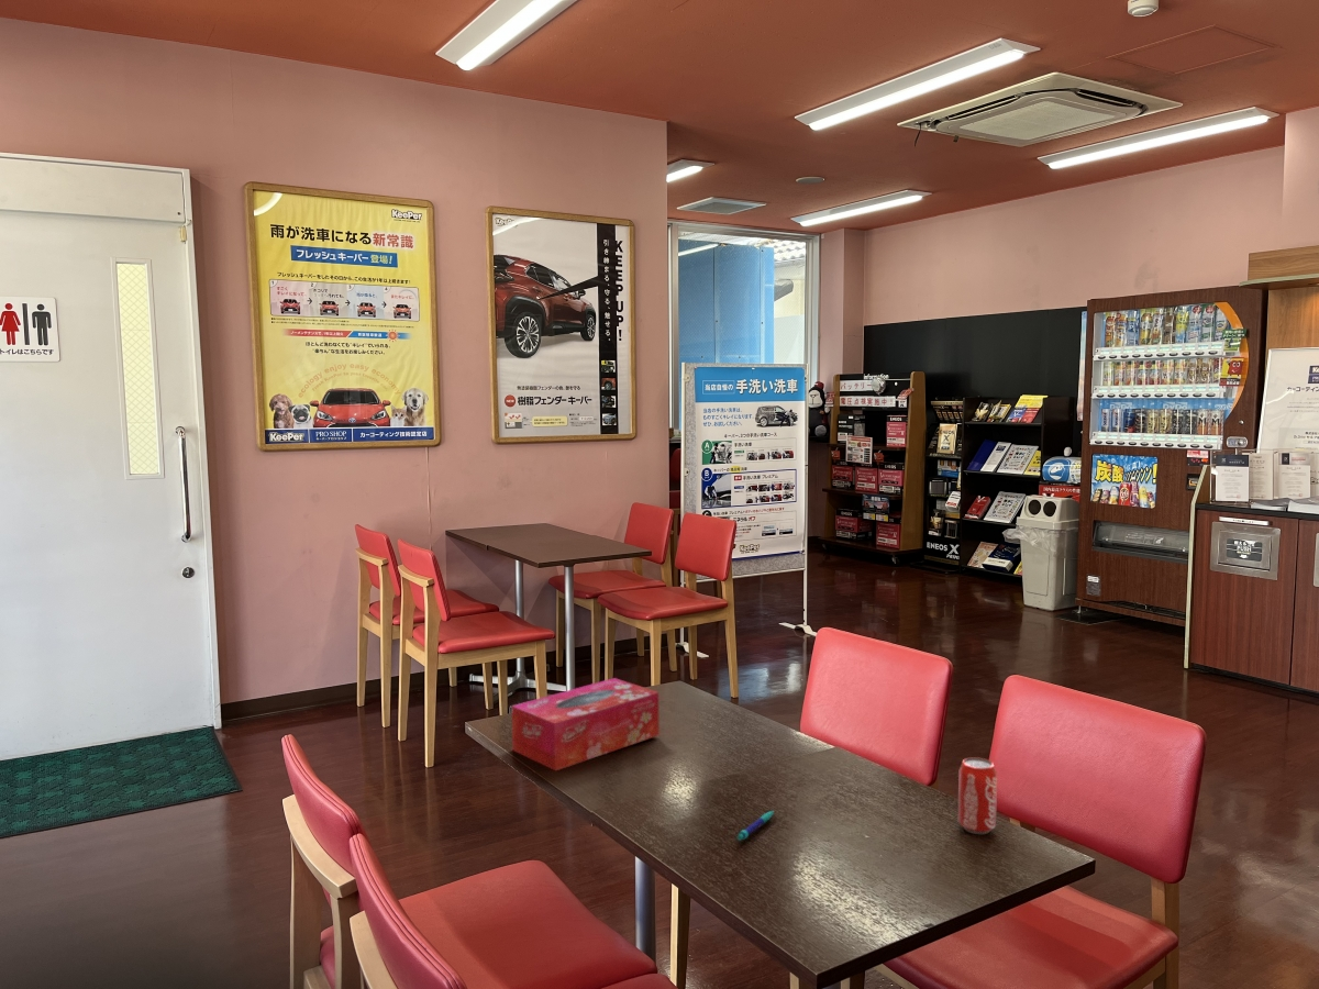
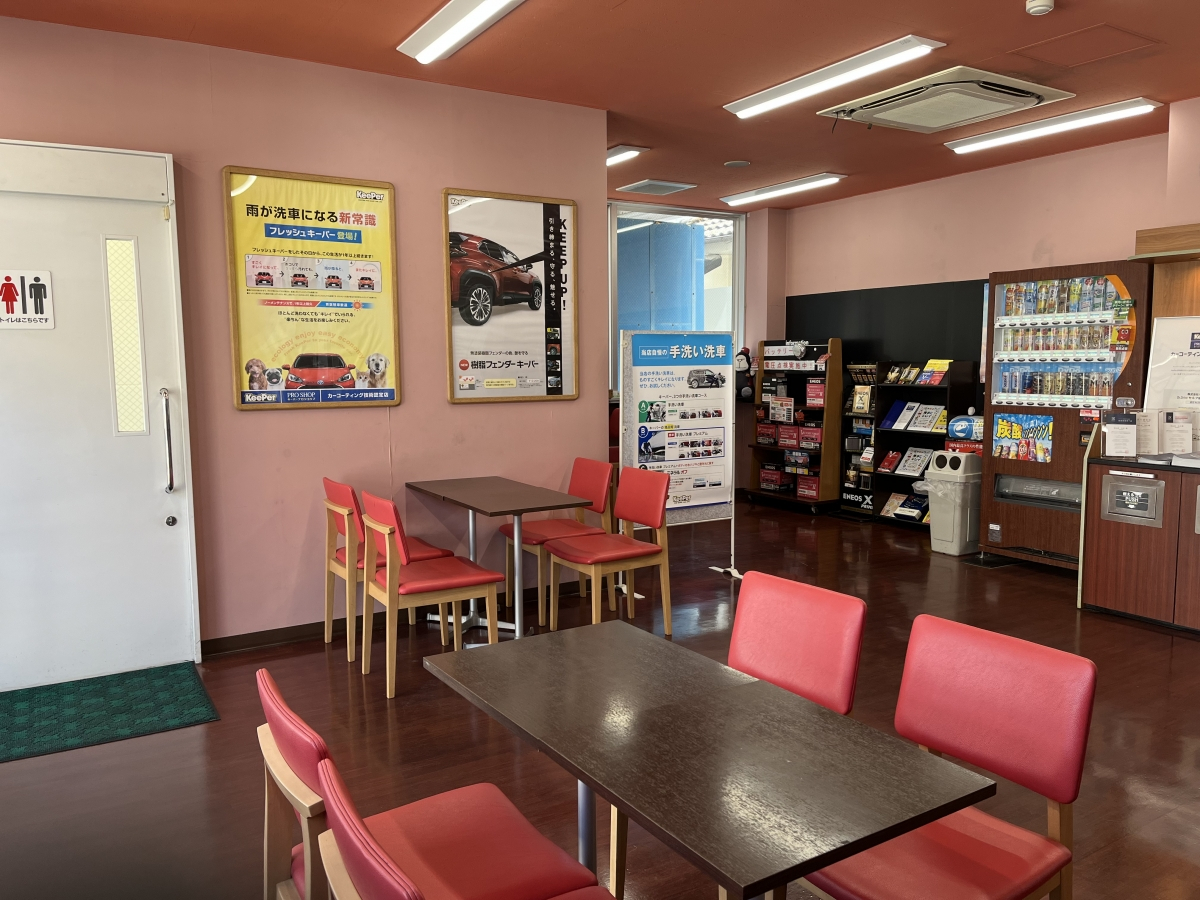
- beverage can [957,756,998,835]
- pen [736,810,775,842]
- tissue box [511,677,661,771]
